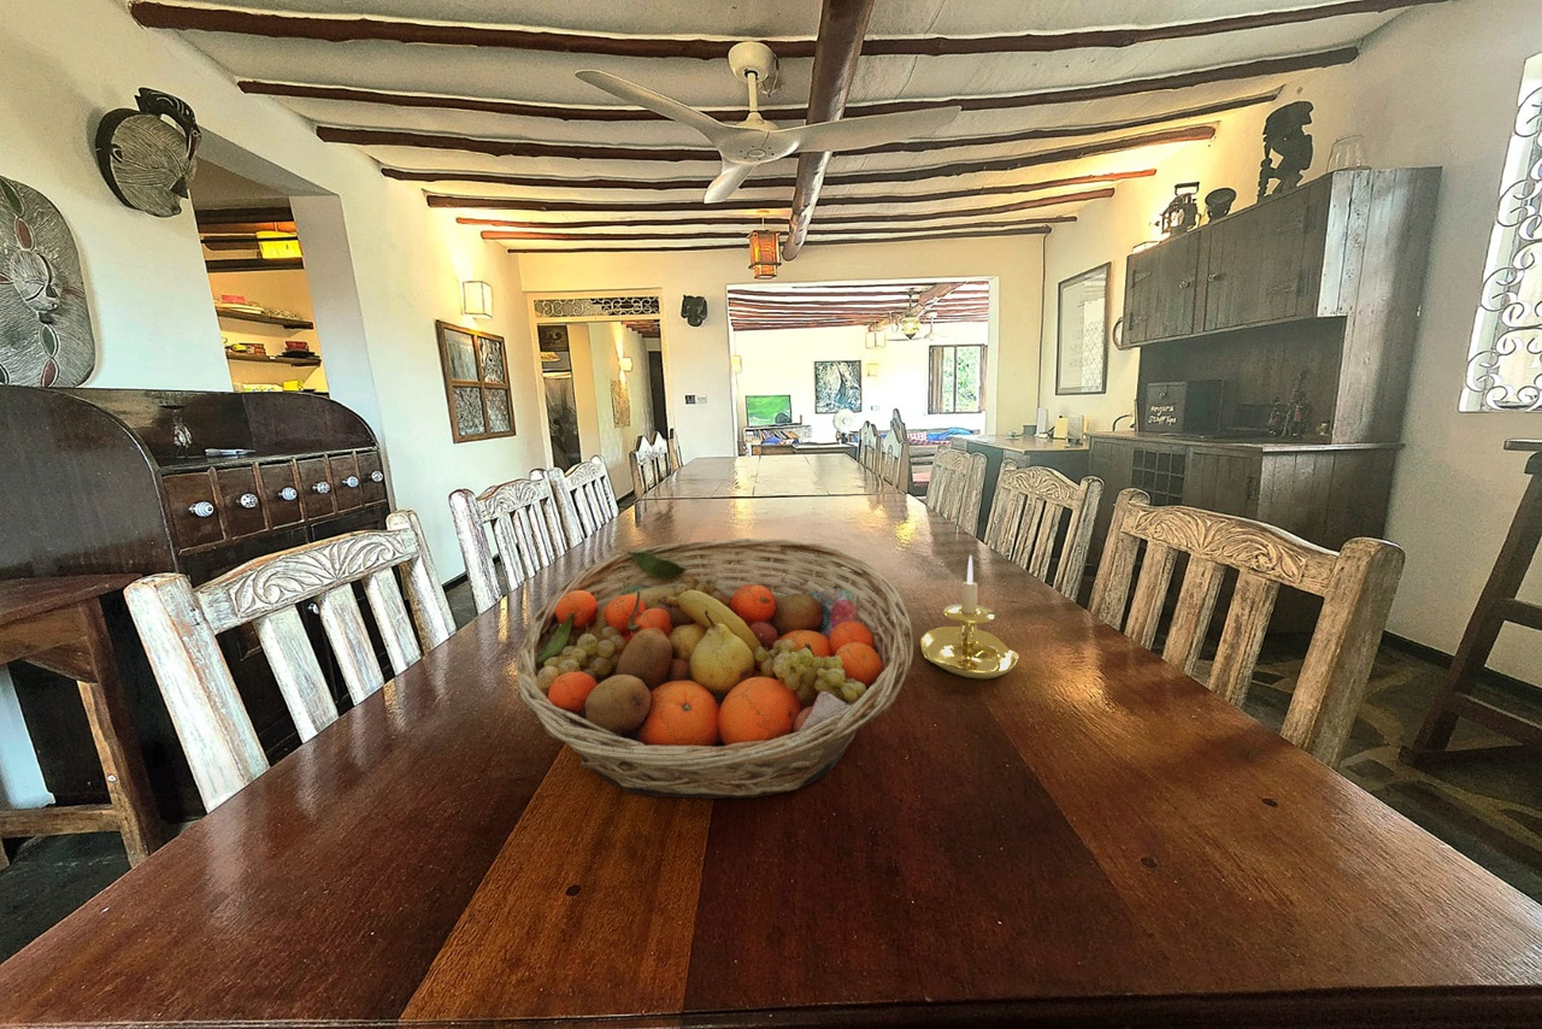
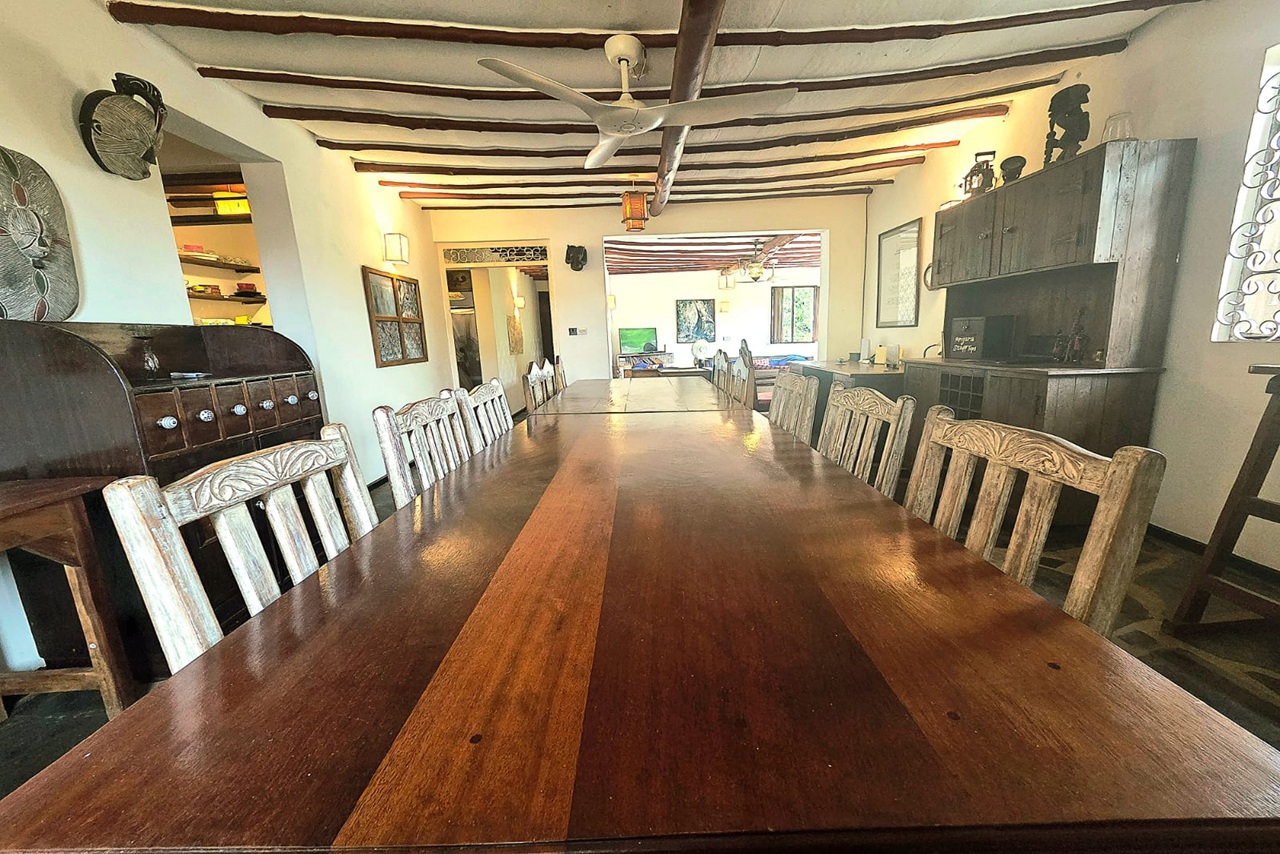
- candle holder [920,554,1020,680]
- fruit basket [514,537,914,800]
